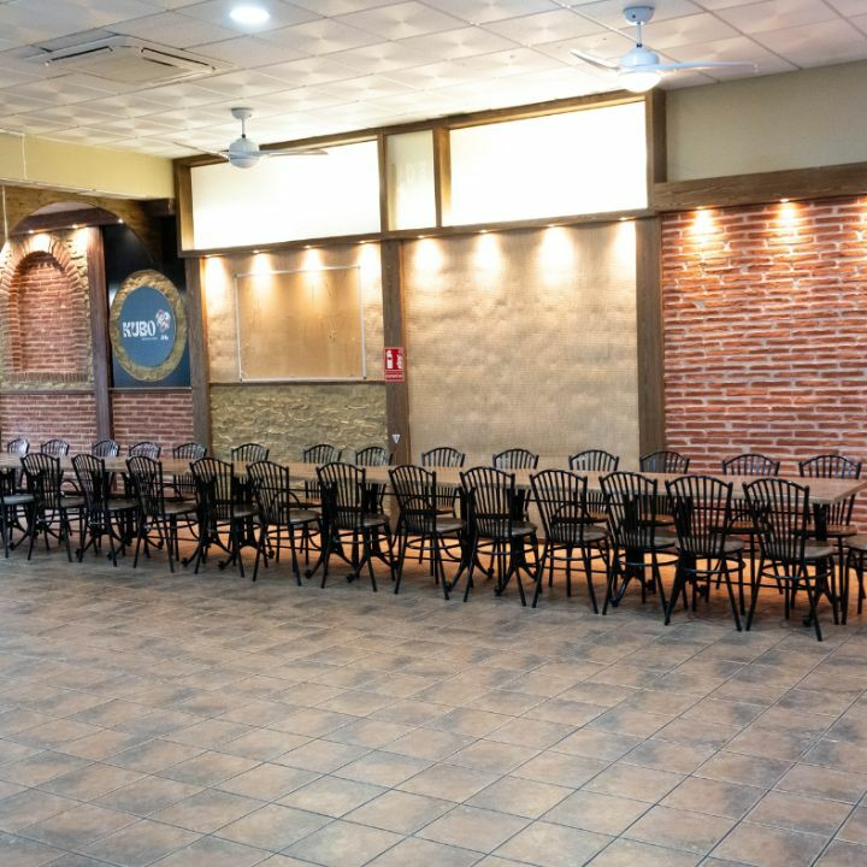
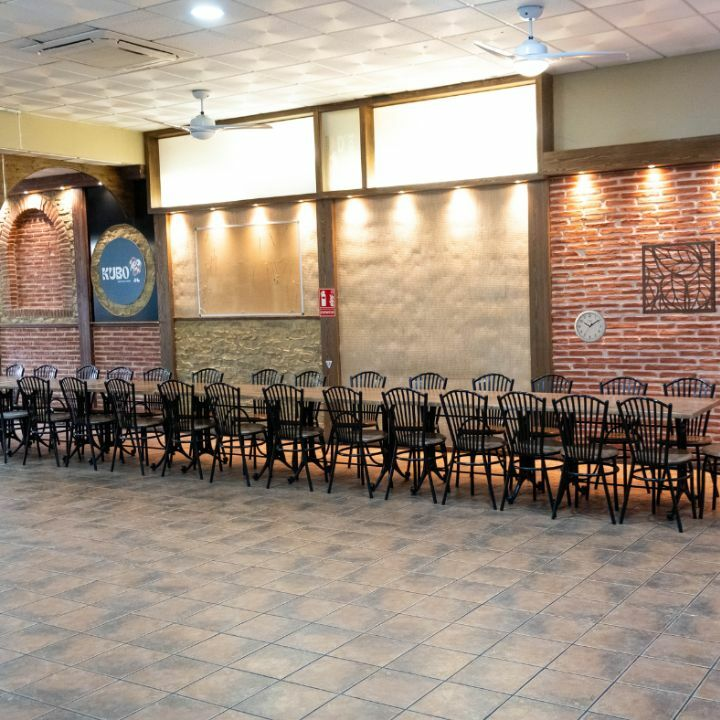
+ wall clock [573,309,607,344]
+ decorative wall panel [641,240,717,315]
